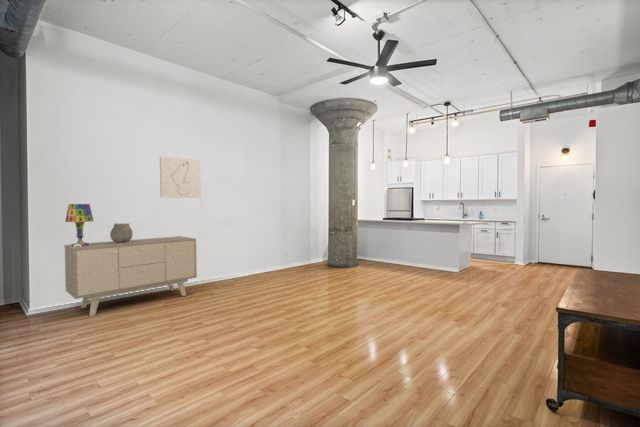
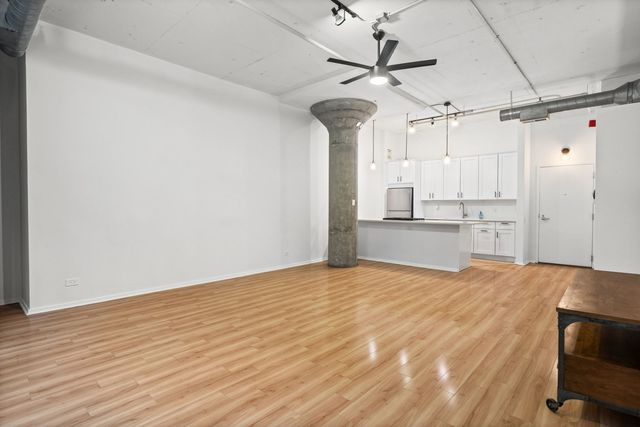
- ceramic pot [109,223,134,243]
- sideboard [63,235,198,317]
- wall art [159,155,201,199]
- table lamp [64,203,94,247]
